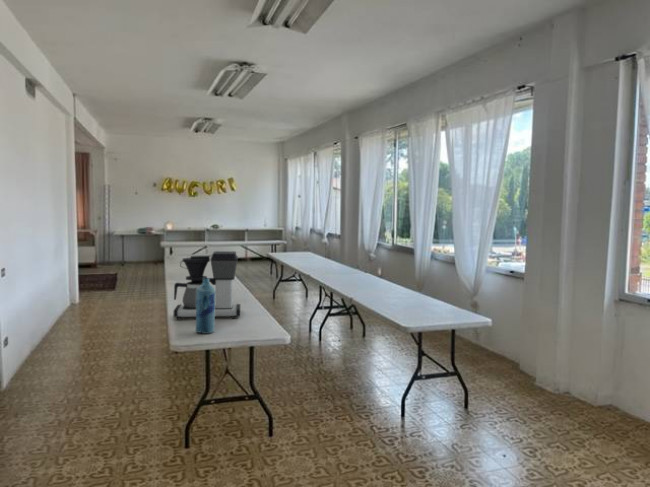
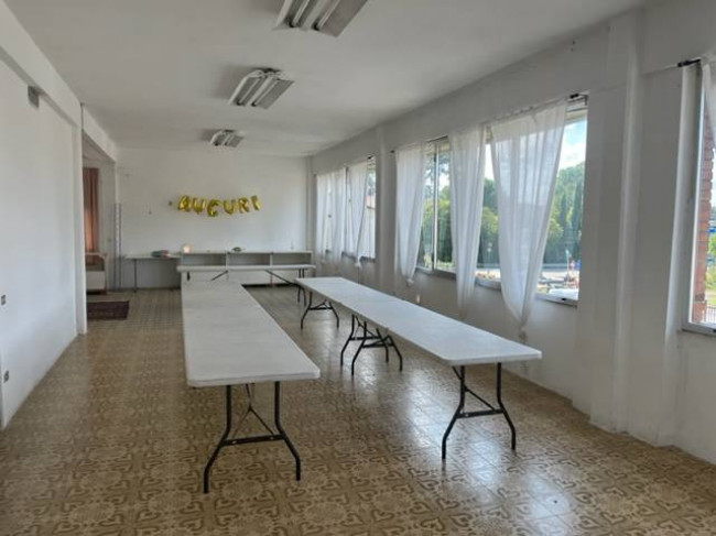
- coffee maker [173,250,241,321]
- bottle [195,277,216,334]
